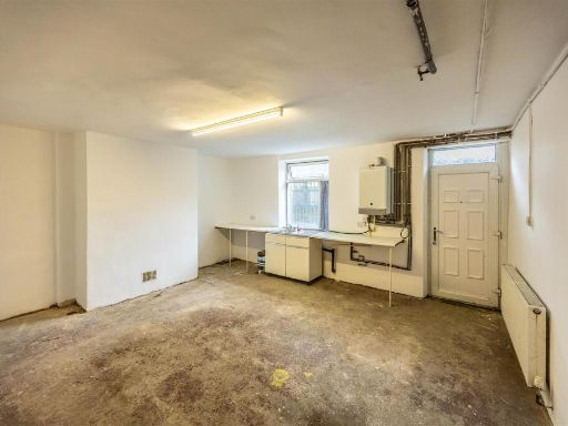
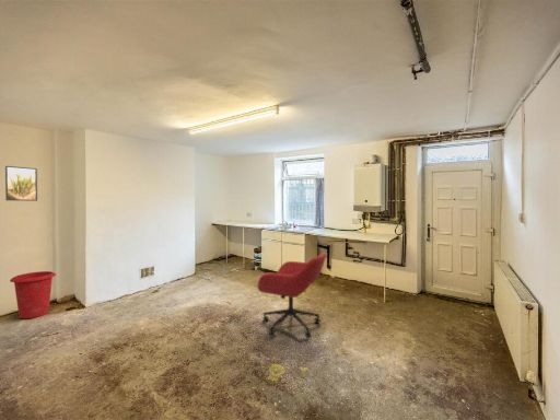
+ office chair [257,252,327,339]
+ waste bin [9,270,57,319]
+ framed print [4,165,38,202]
